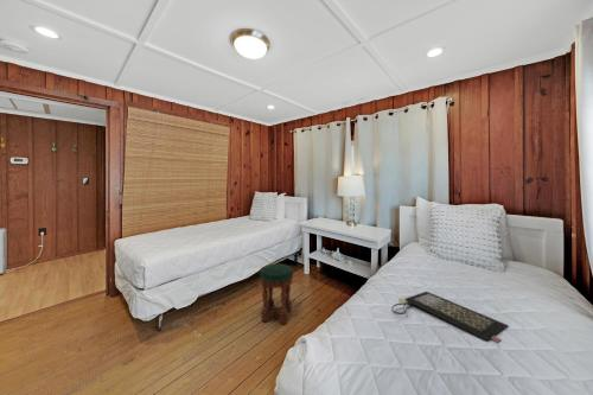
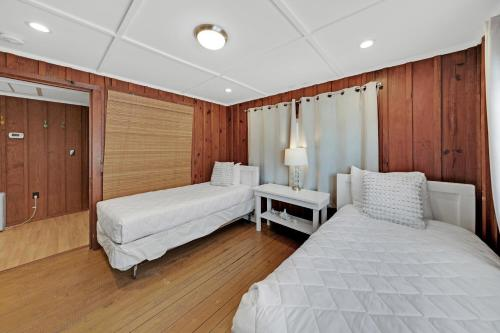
- clutch bag [390,291,509,343]
- stool [259,262,294,325]
